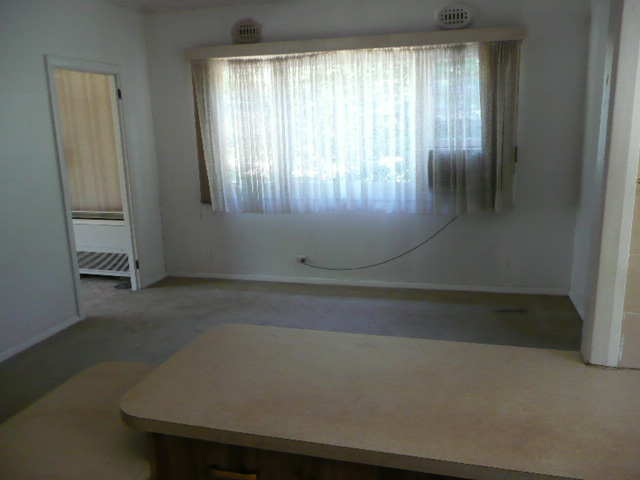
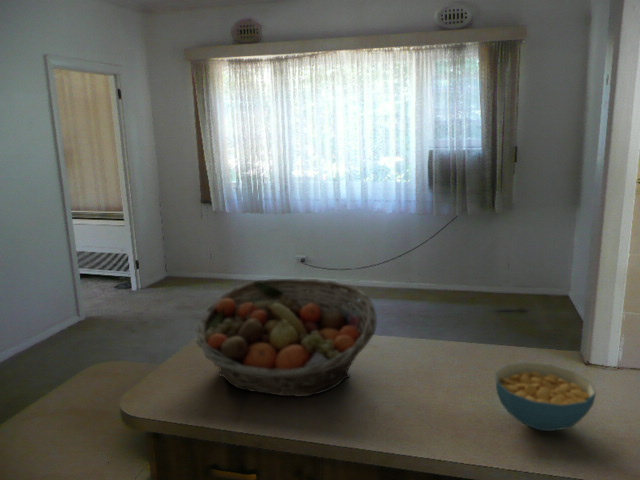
+ cereal bowl [494,361,597,432]
+ fruit basket [195,277,378,398]
